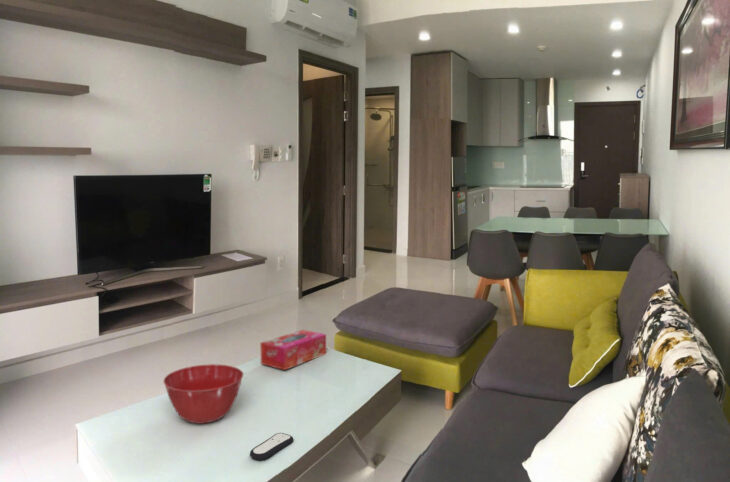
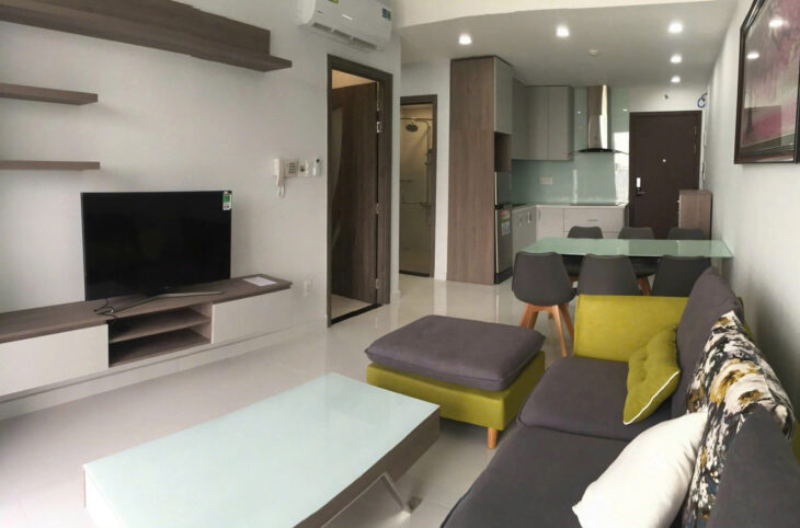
- mixing bowl [163,363,244,425]
- remote control [249,432,294,461]
- tissue box [259,329,327,371]
